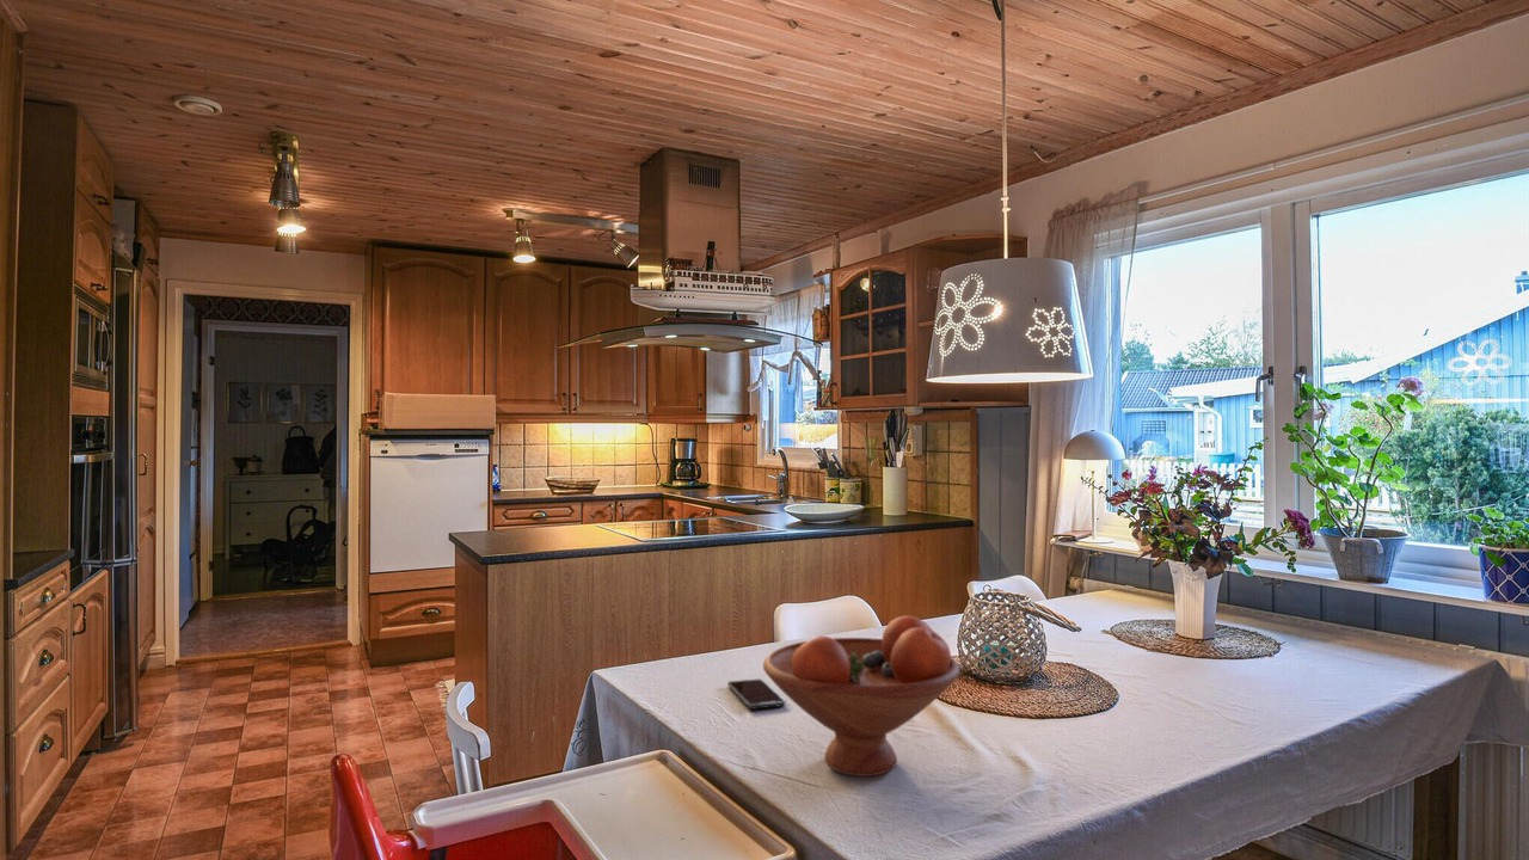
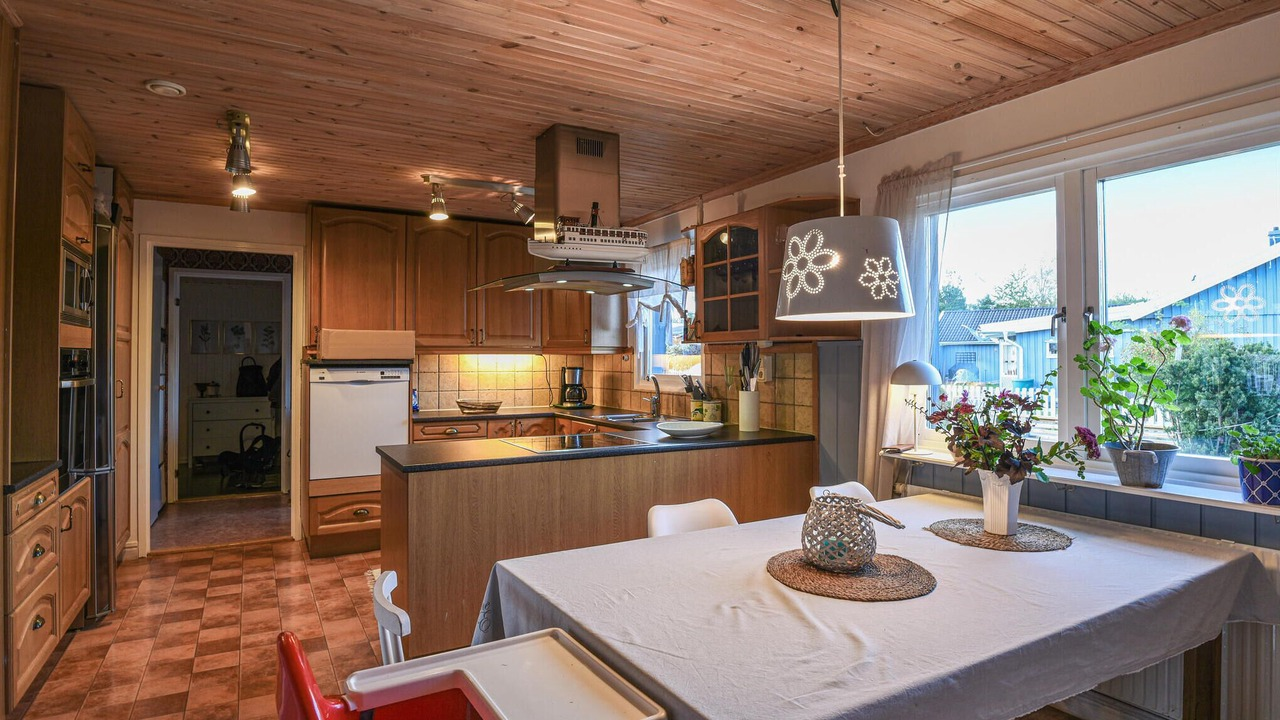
- fruit bowl [762,614,962,778]
- smartphone [726,677,787,711]
